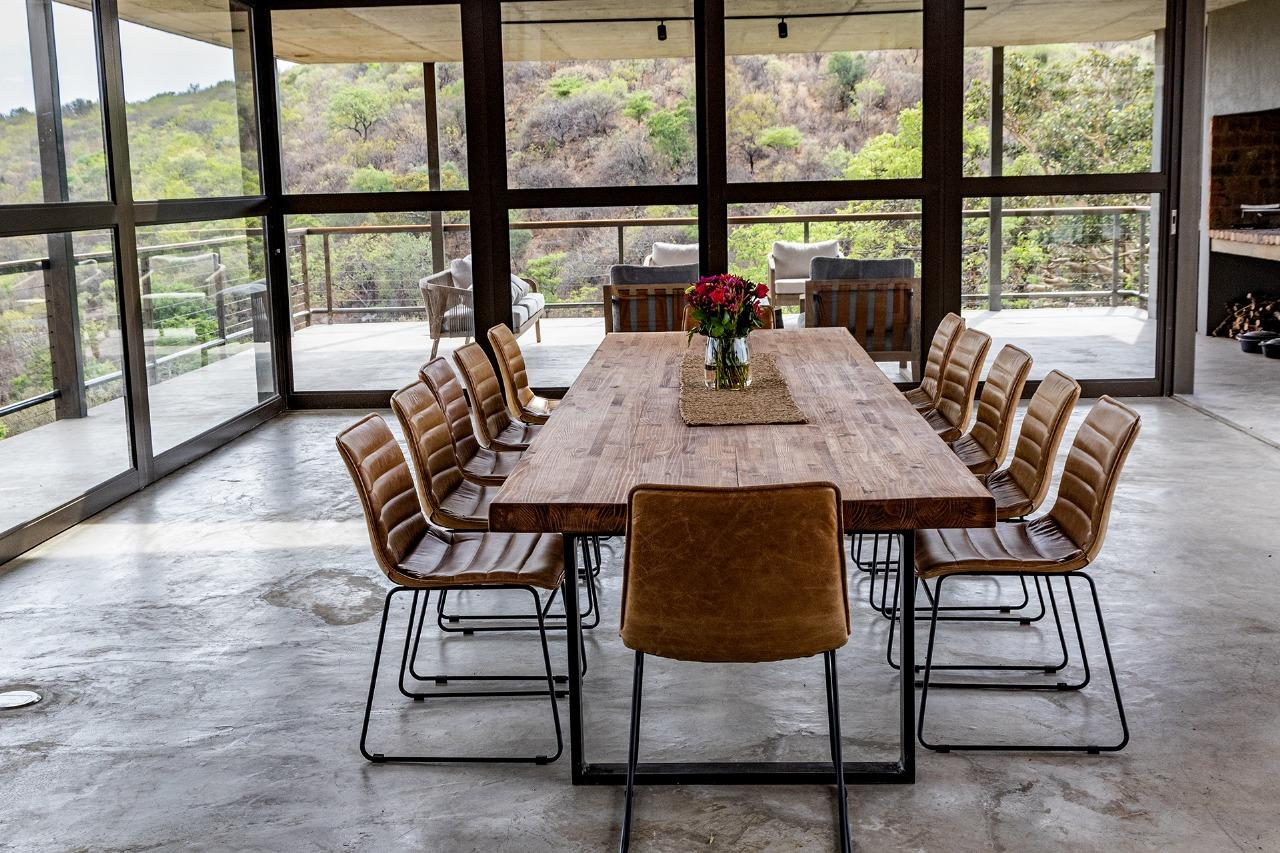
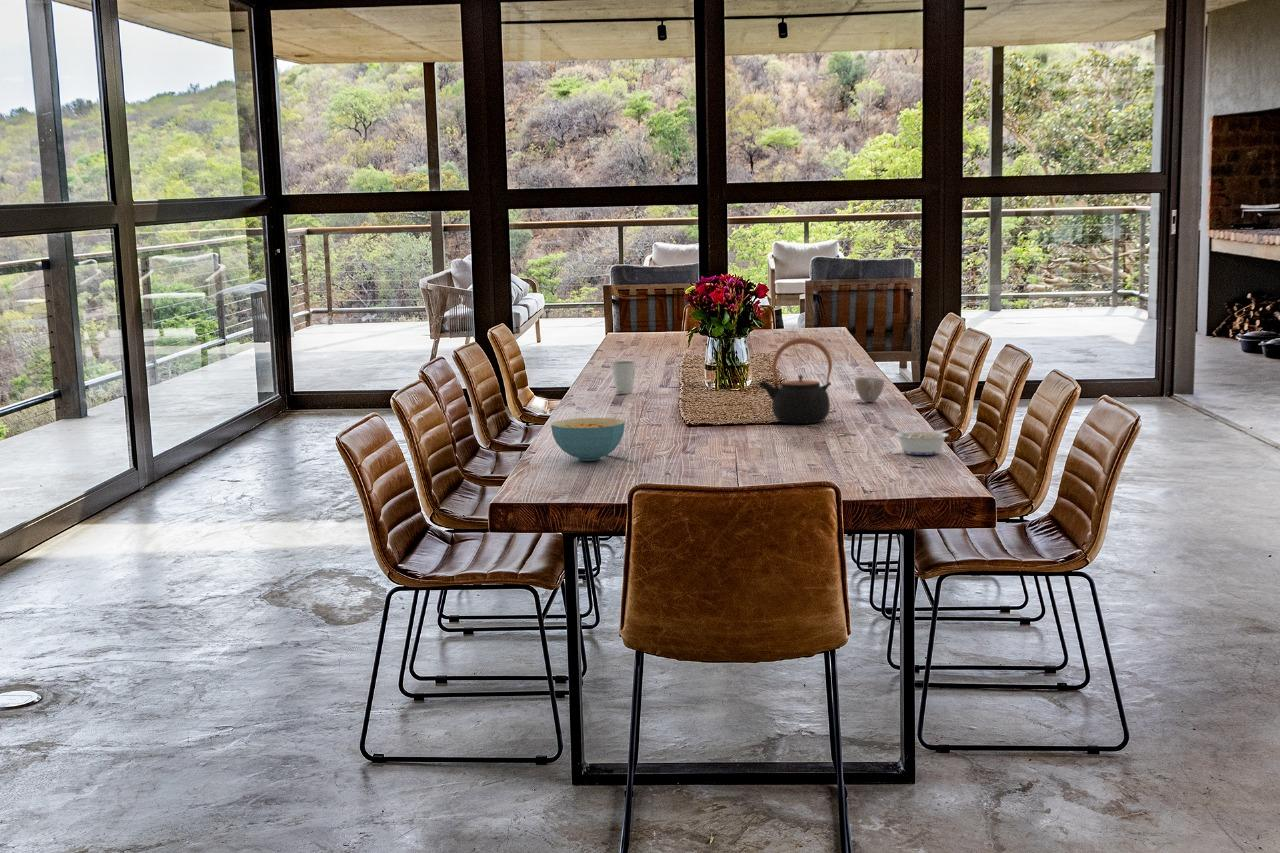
+ dixie cup [610,360,637,395]
+ legume [890,426,950,456]
+ teapot [757,337,833,425]
+ cereal bowl [550,417,626,462]
+ cup [854,376,885,403]
